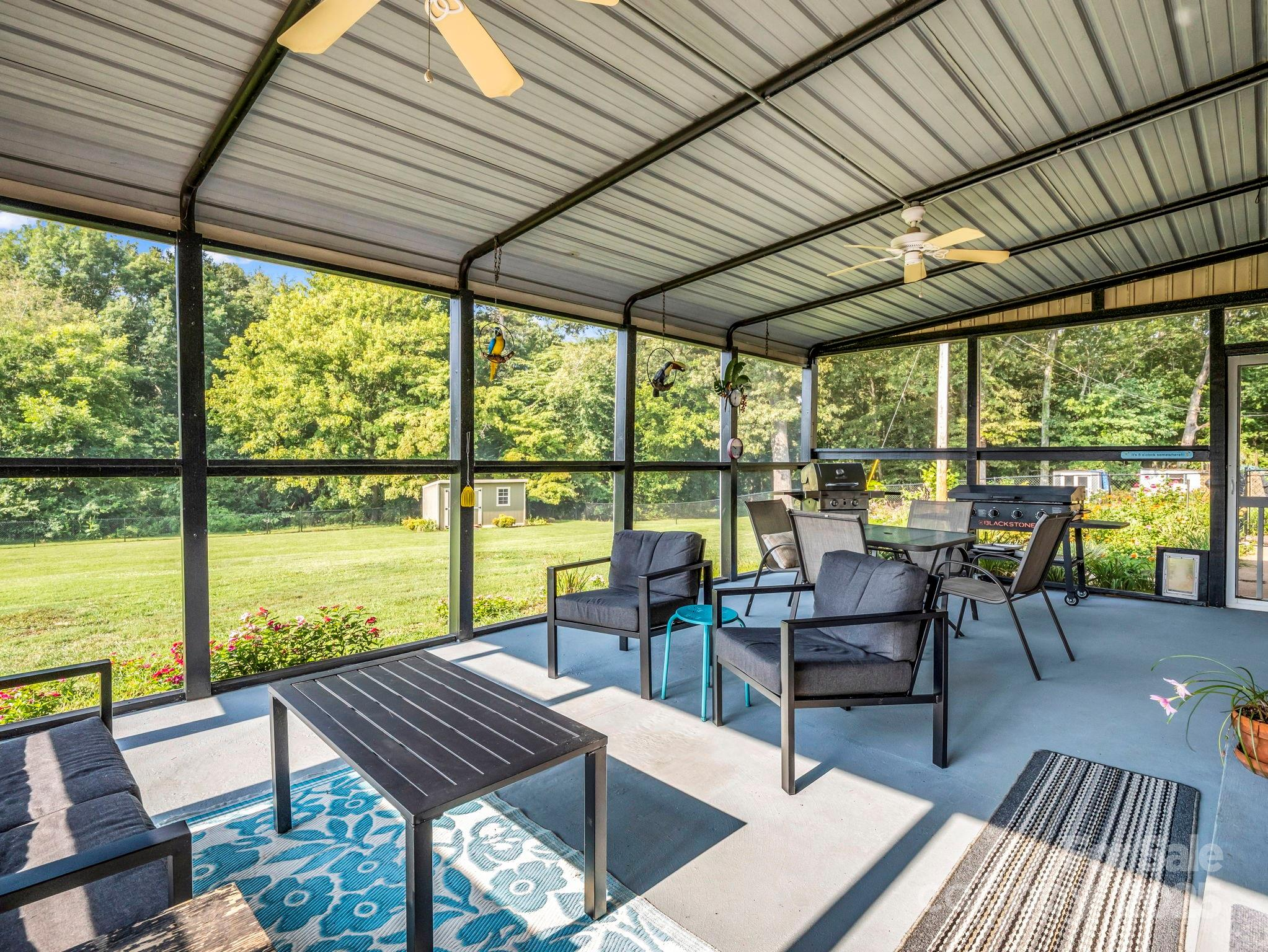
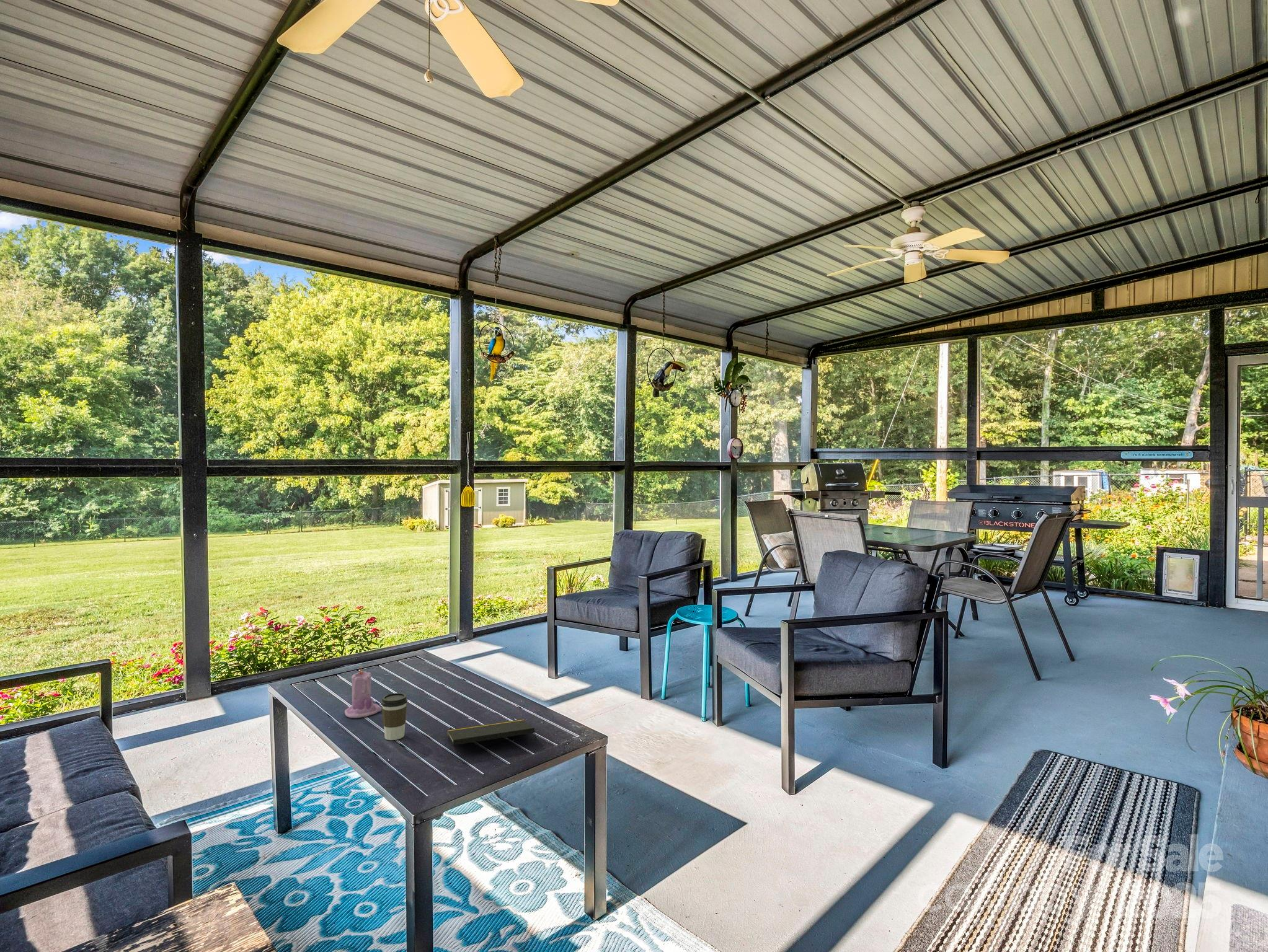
+ candle [344,667,382,718]
+ notepad [447,718,537,746]
+ coffee cup [381,692,408,741]
